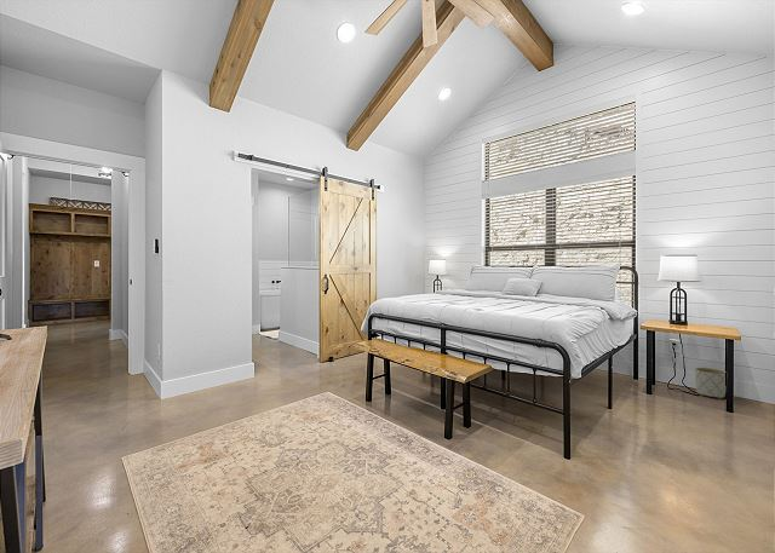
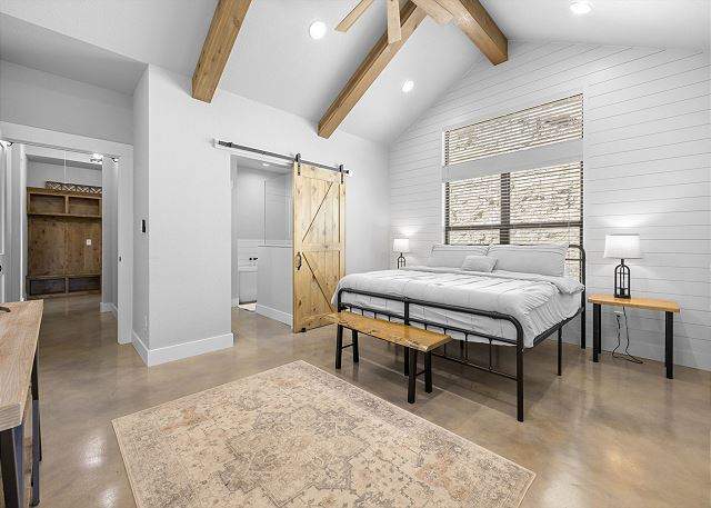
- planter [694,367,727,399]
